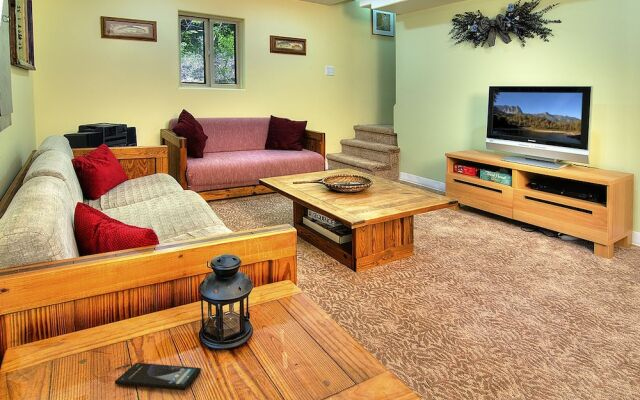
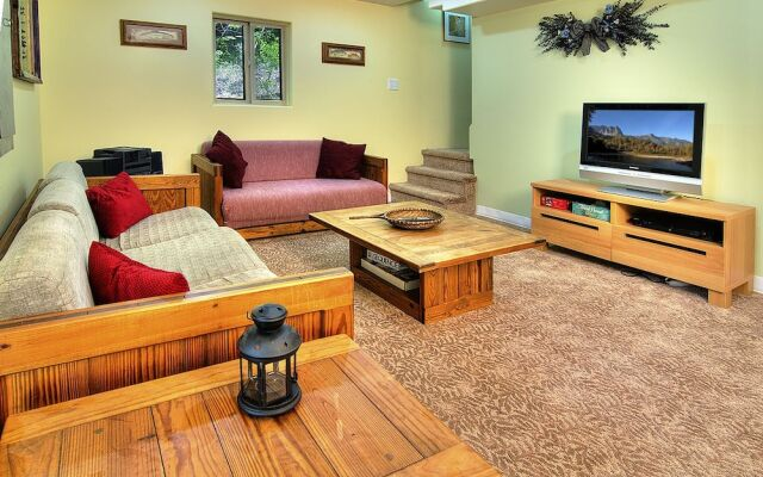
- smartphone [114,362,202,391]
